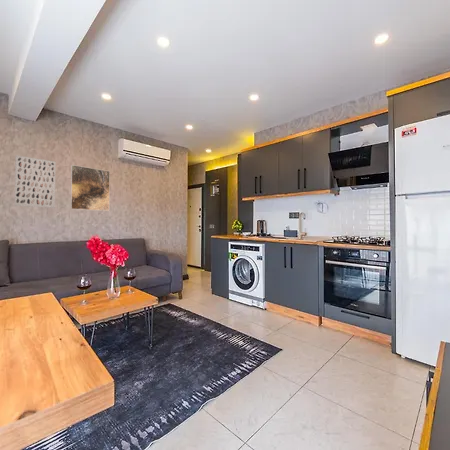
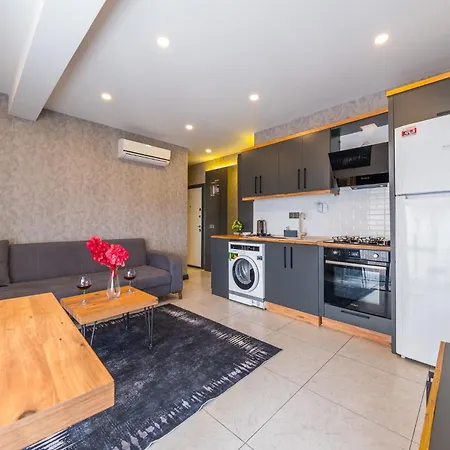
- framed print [70,164,111,212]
- wall art [14,154,57,209]
